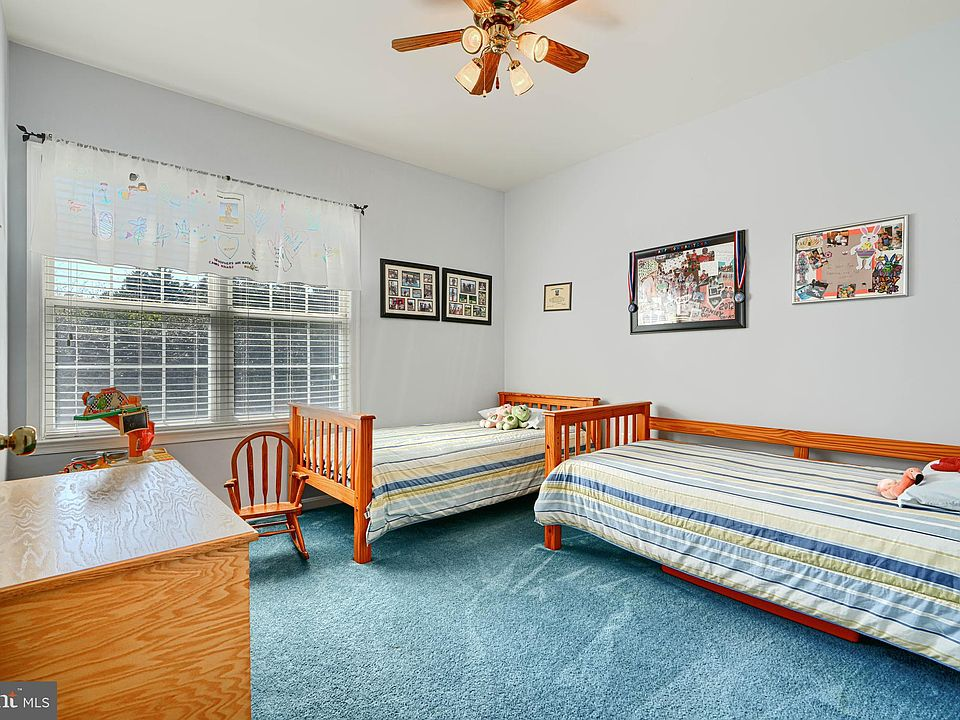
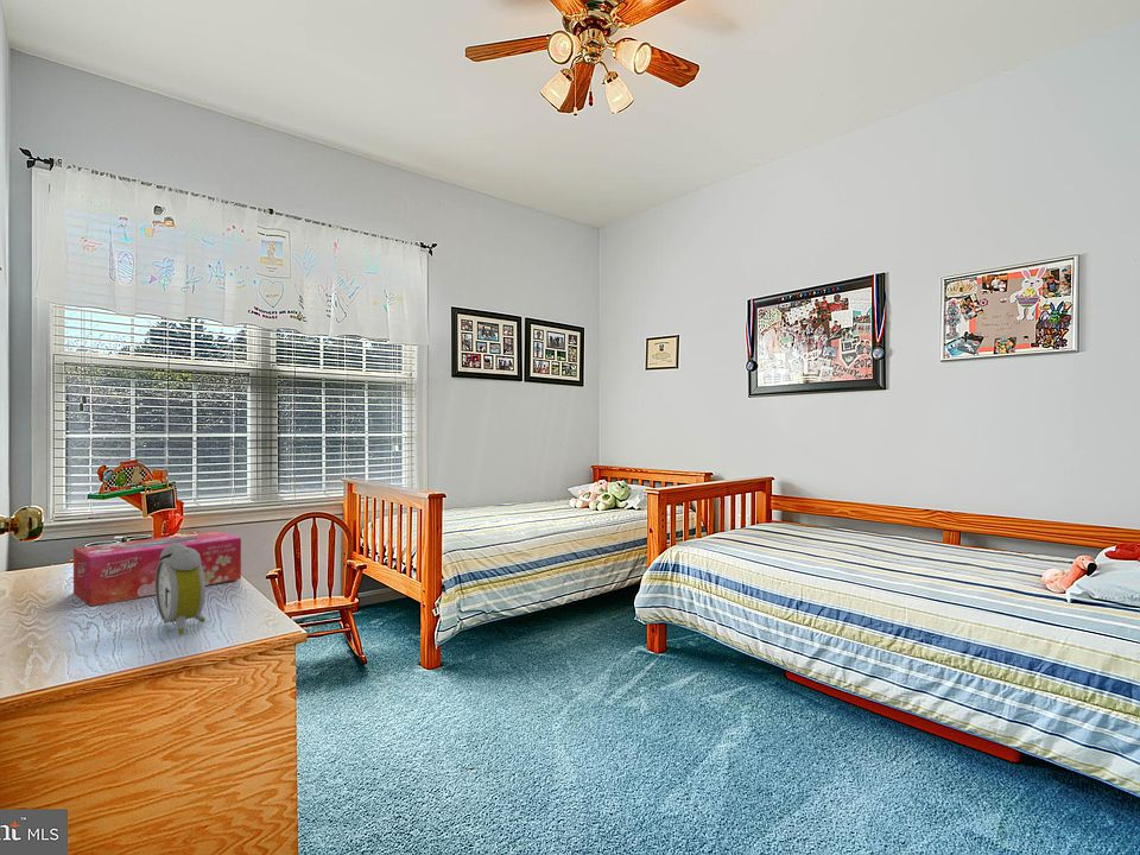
+ tissue box [72,530,242,607]
+ alarm clock [154,544,207,635]
